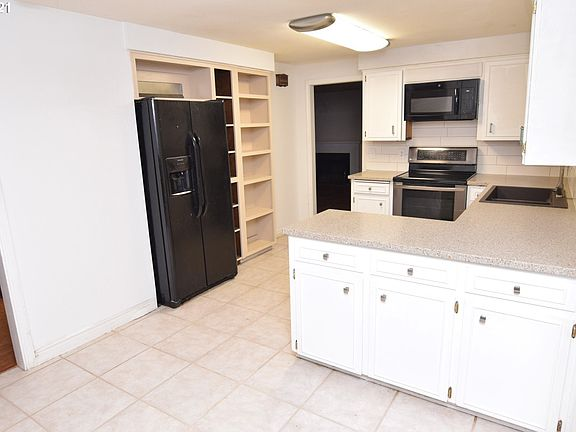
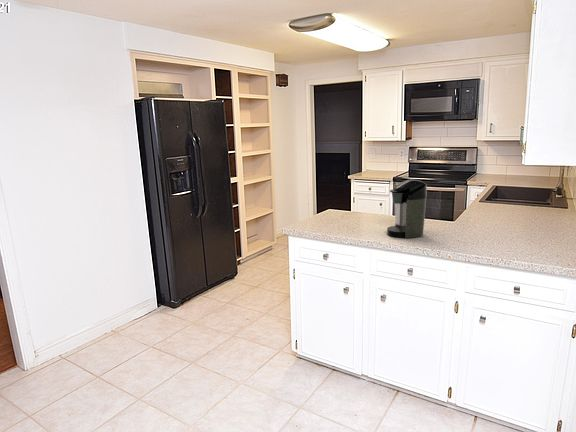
+ coffee maker [386,178,428,239]
